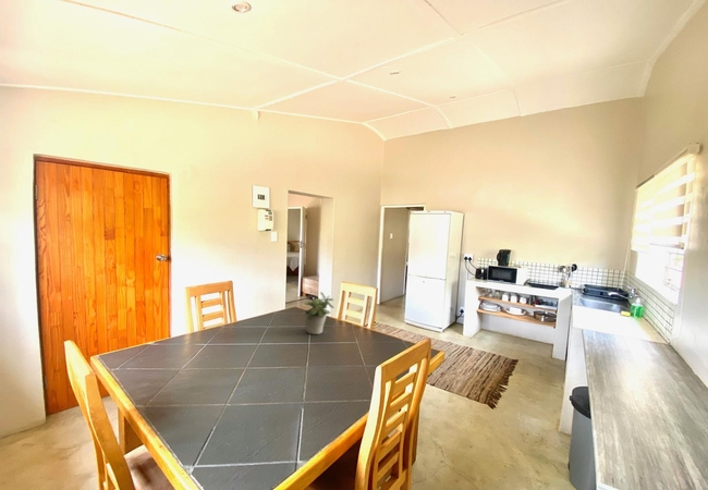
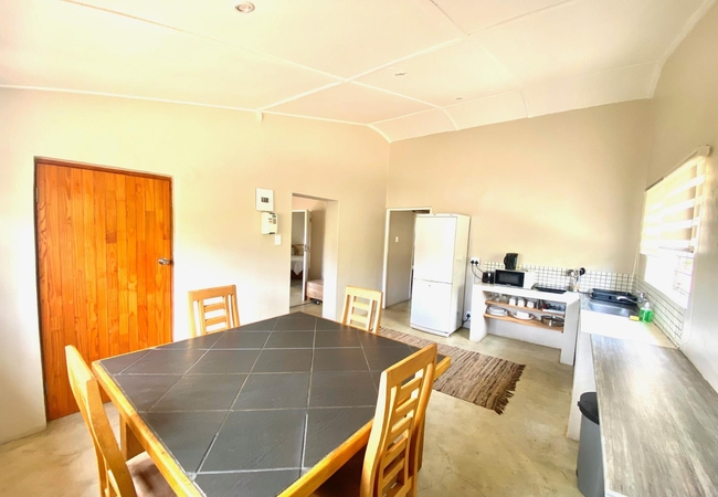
- potted plant [303,291,335,335]
